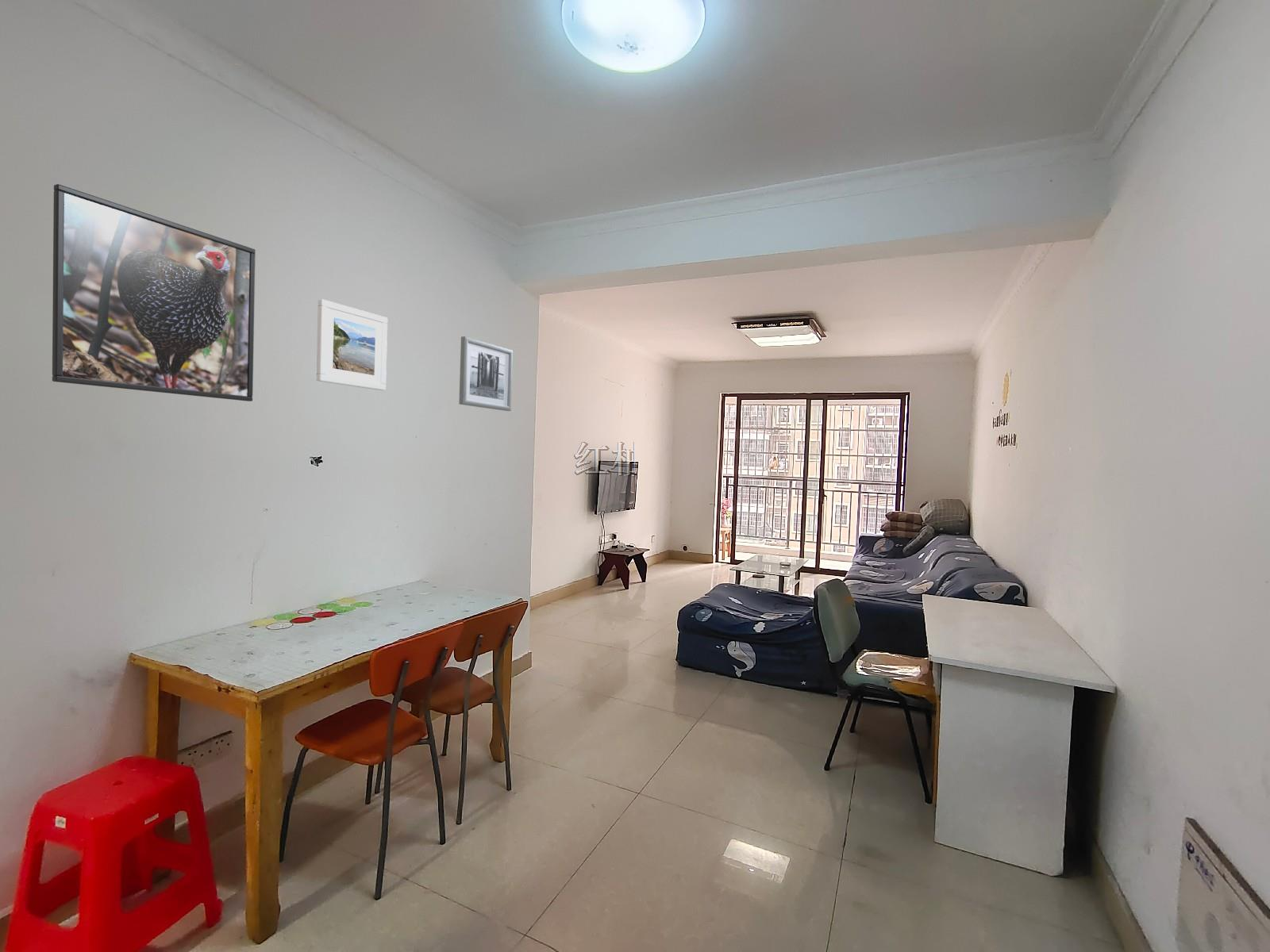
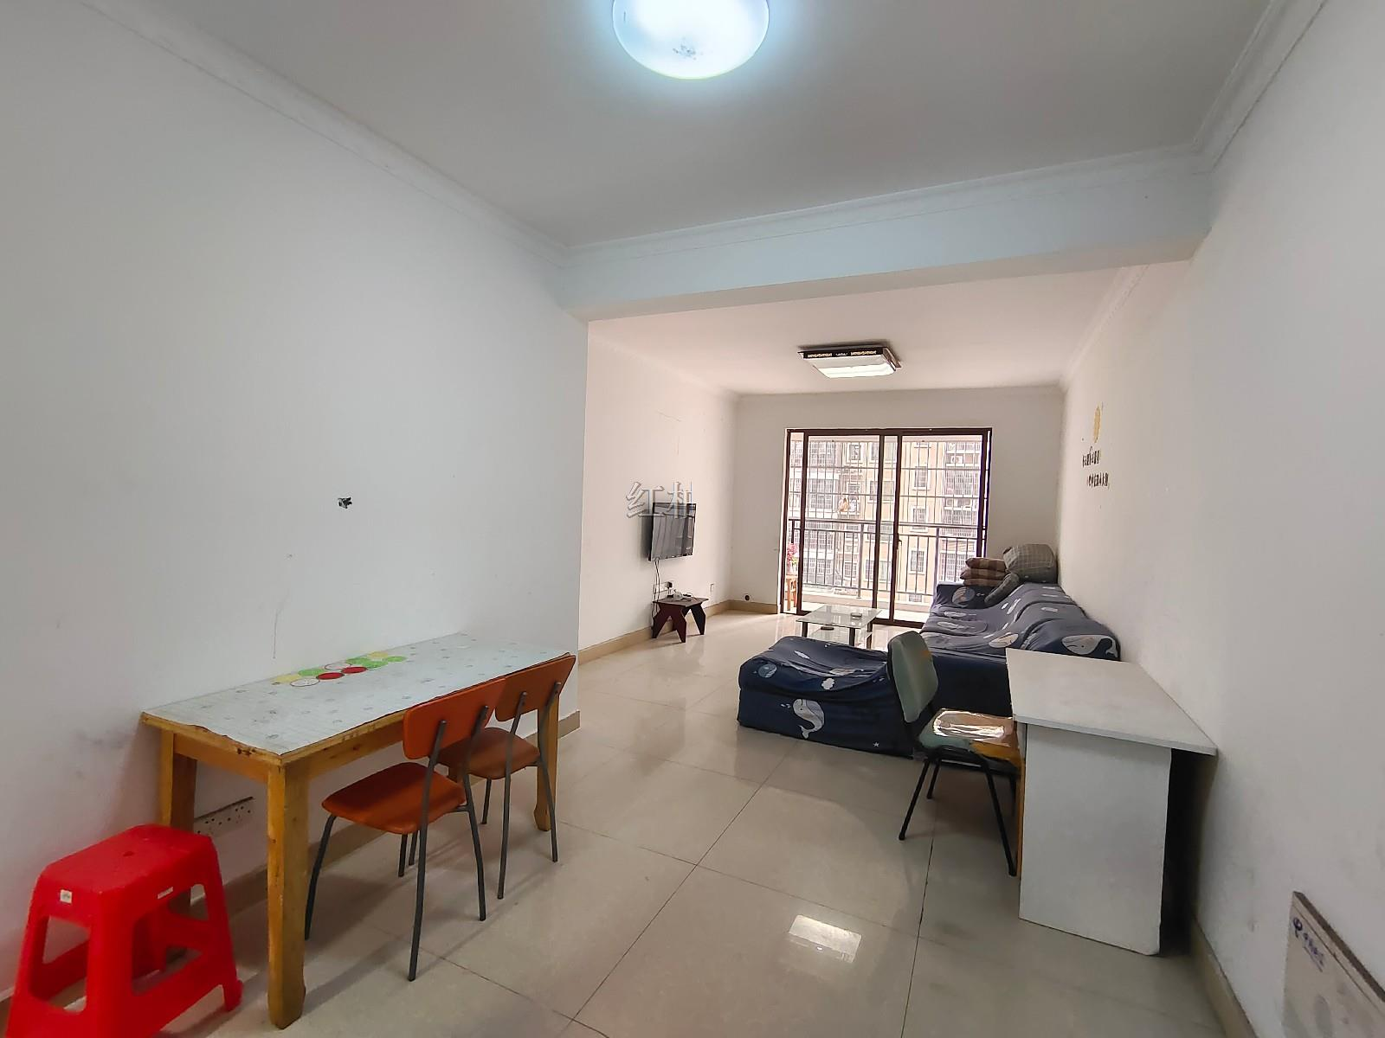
- wall art [458,336,514,412]
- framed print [316,298,388,391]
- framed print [52,183,256,402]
